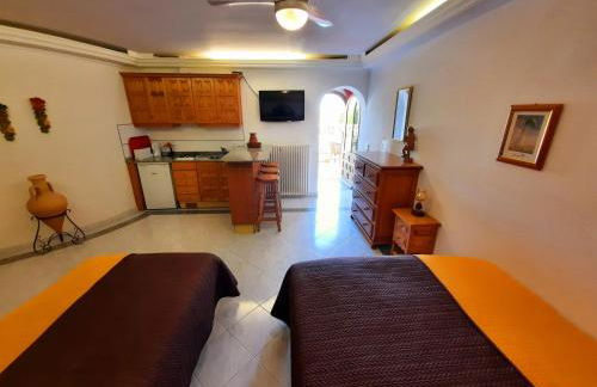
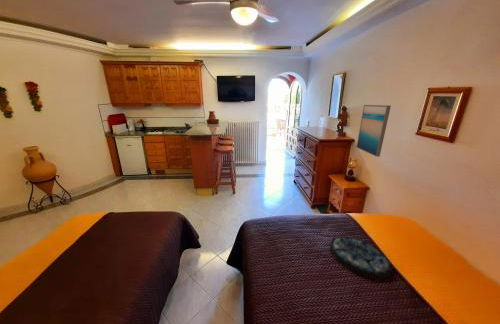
+ serving tray [329,236,395,281]
+ wall art [356,104,392,158]
